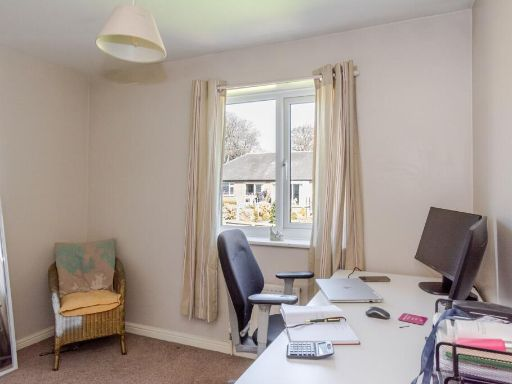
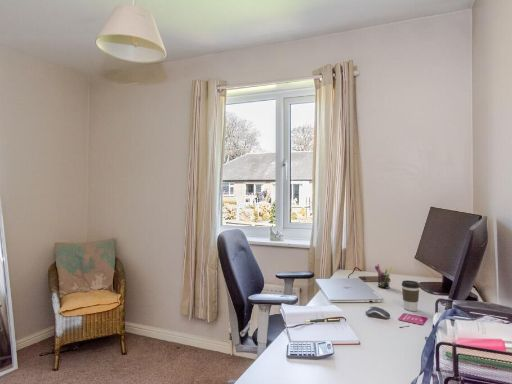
+ coffee cup [401,279,421,312]
+ pen holder [374,263,393,289]
